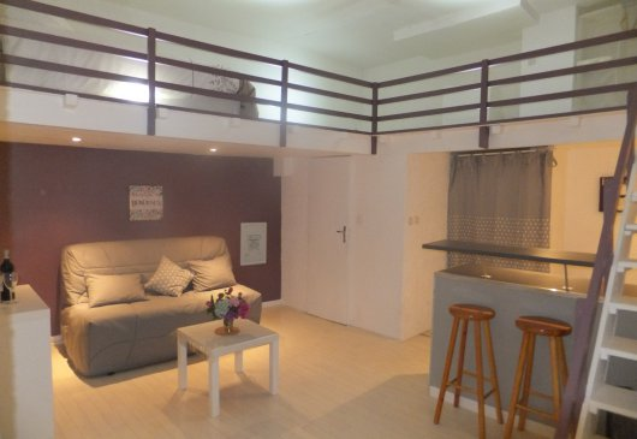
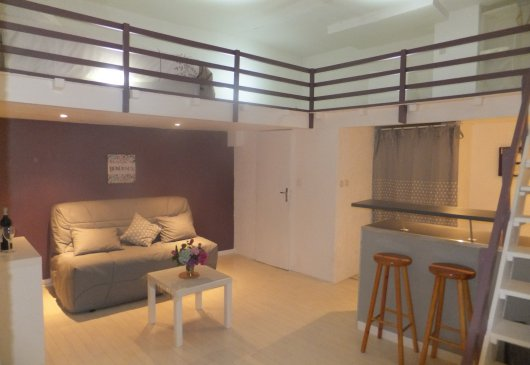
- wall art [239,221,268,267]
